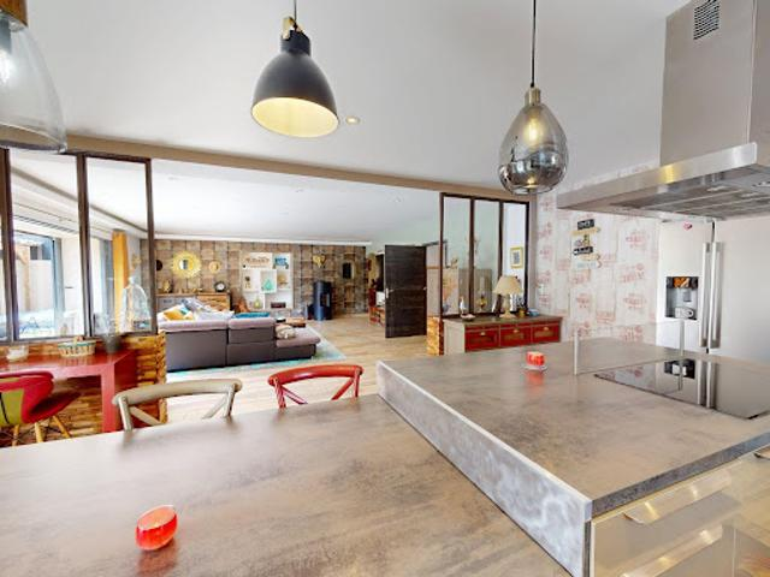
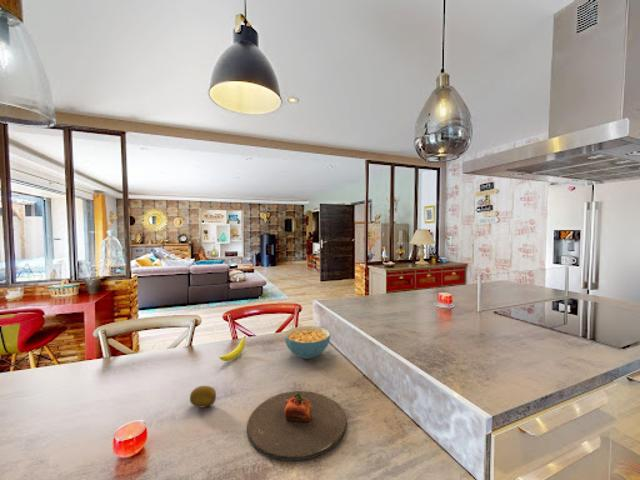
+ banana [218,335,247,362]
+ fruit [189,385,217,408]
+ plate [246,390,347,462]
+ cereal bowl [284,325,331,360]
